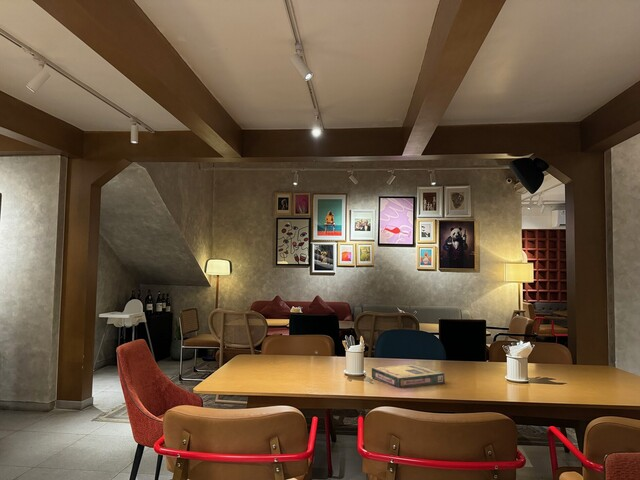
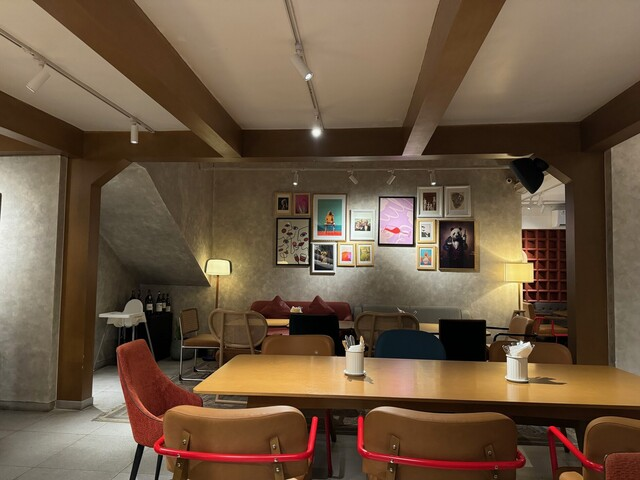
- video game box [371,363,446,389]
